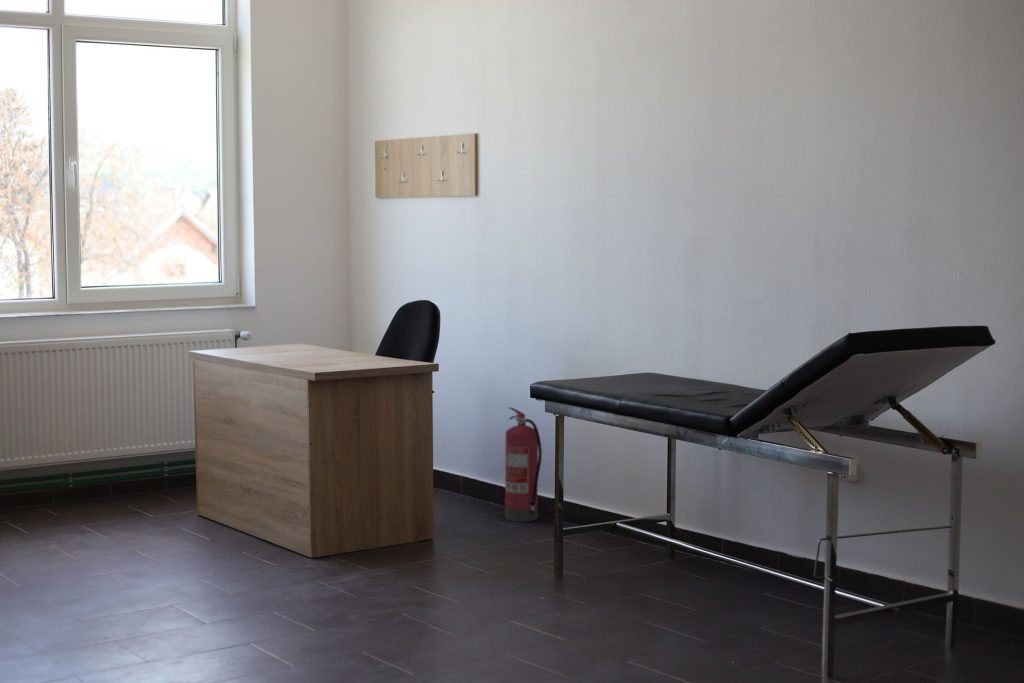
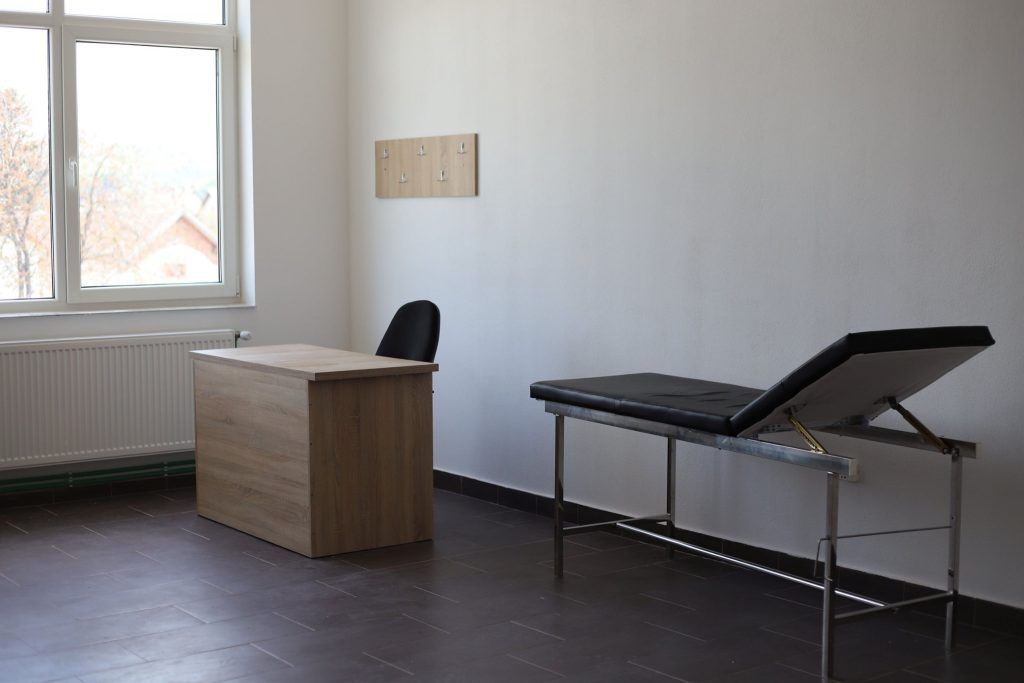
- fire extinguisher [504,406,543,523]
